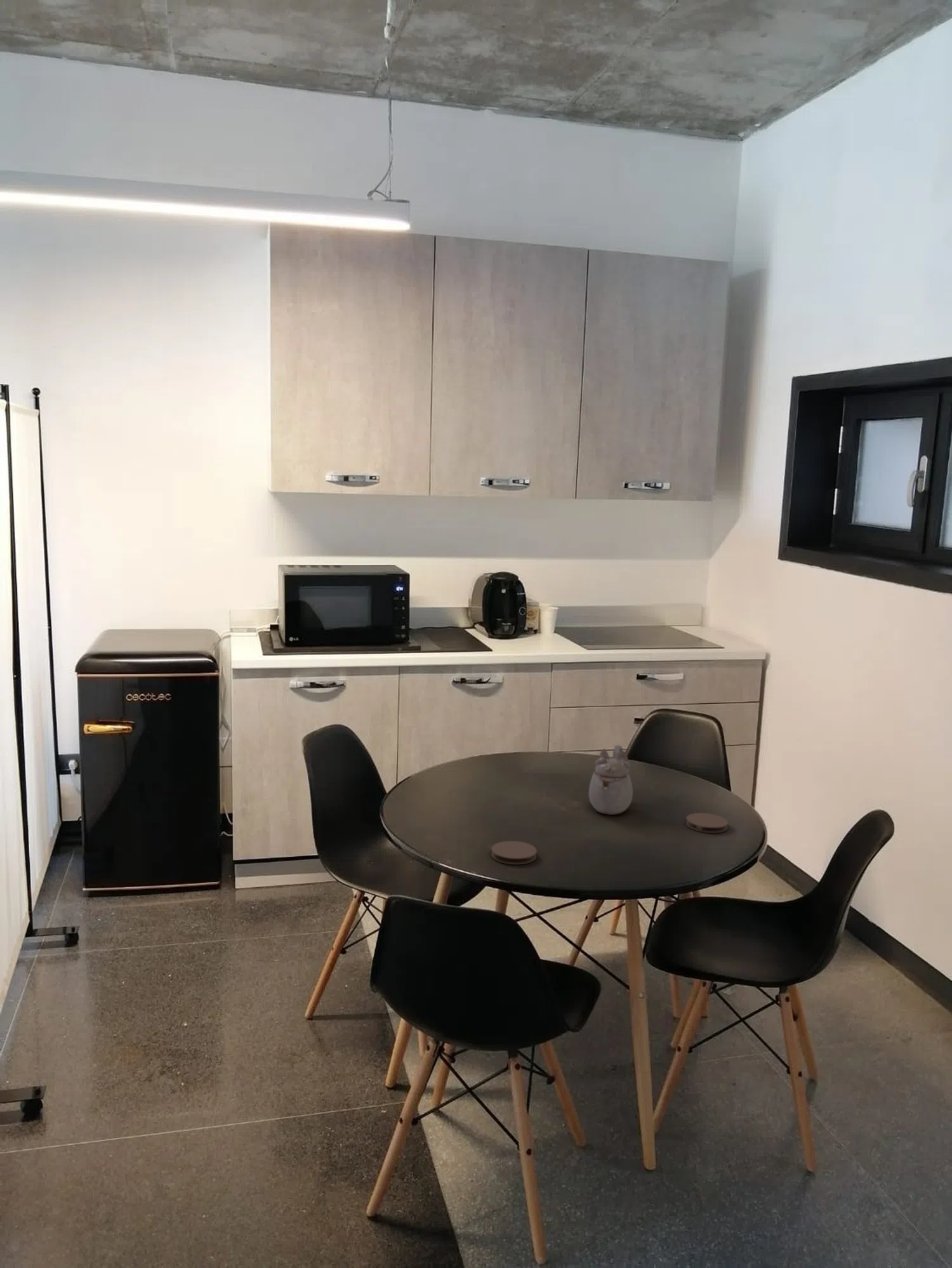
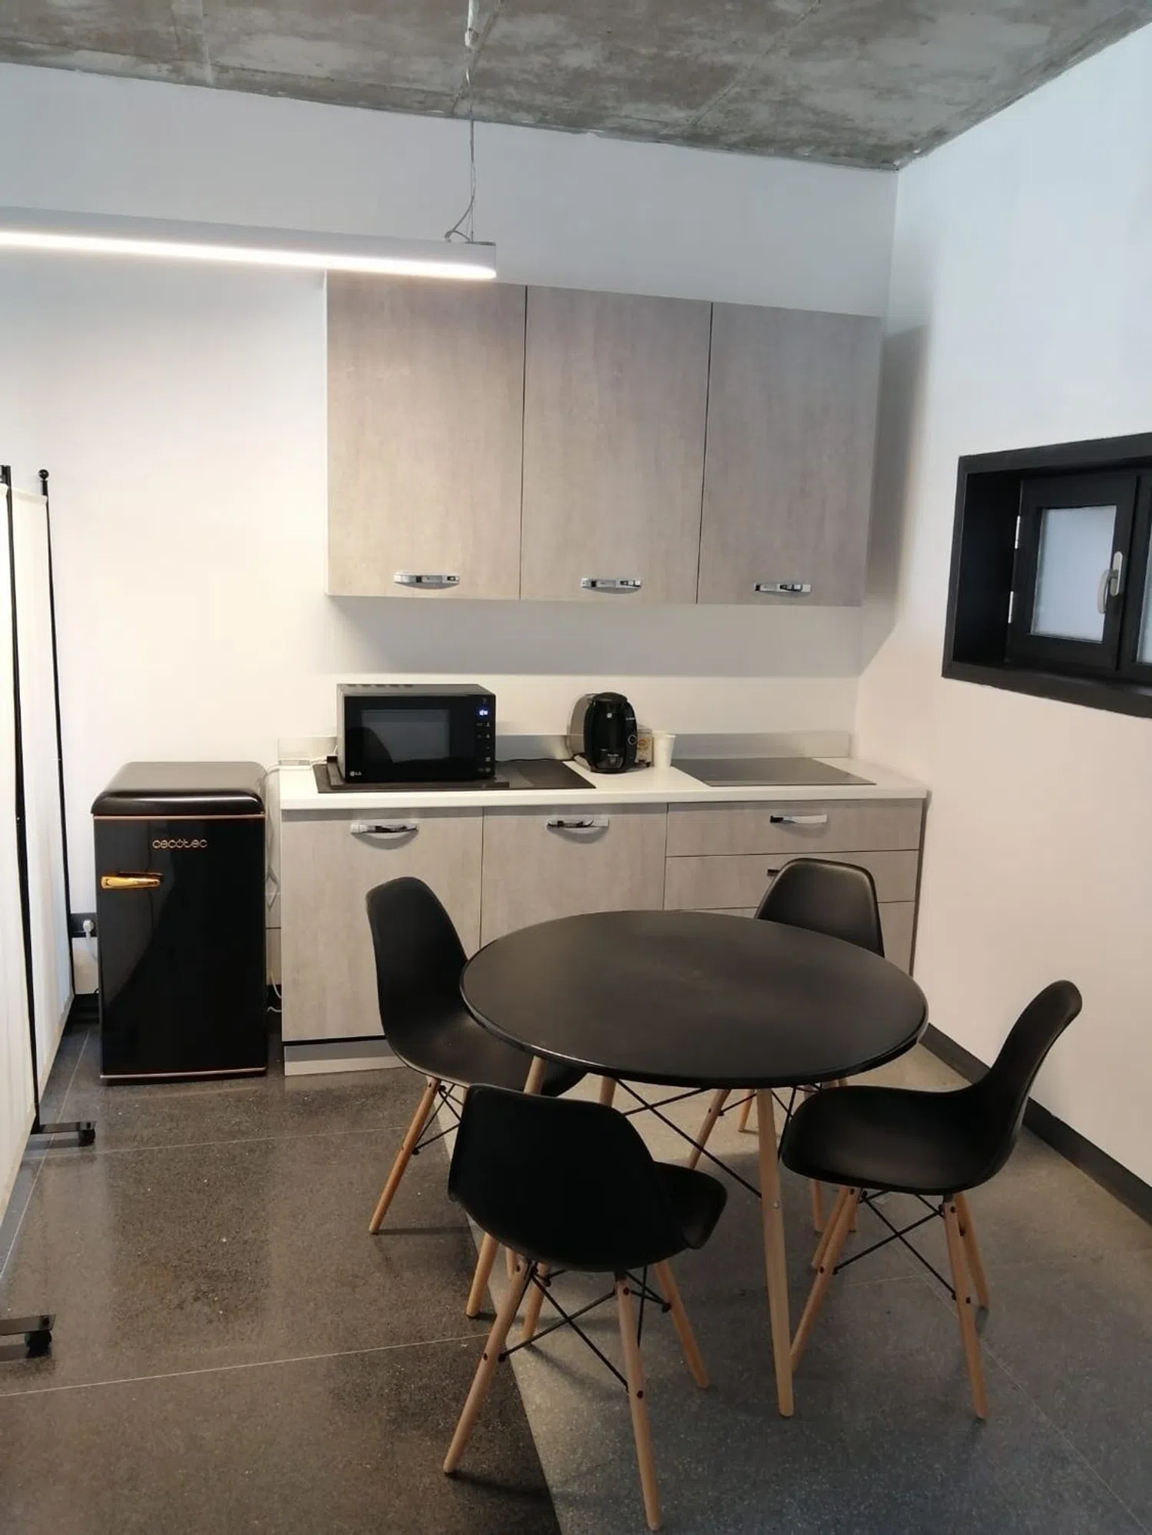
- teapot [588,744,633,816]
- coaster [685,812,729,834]
- coaster [491,840,538,865]
